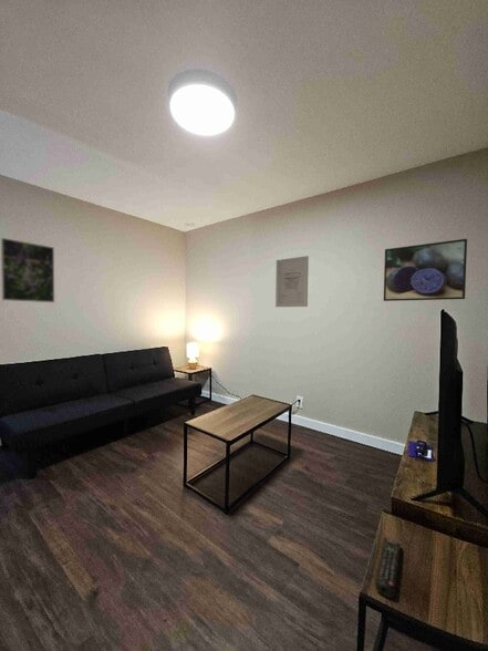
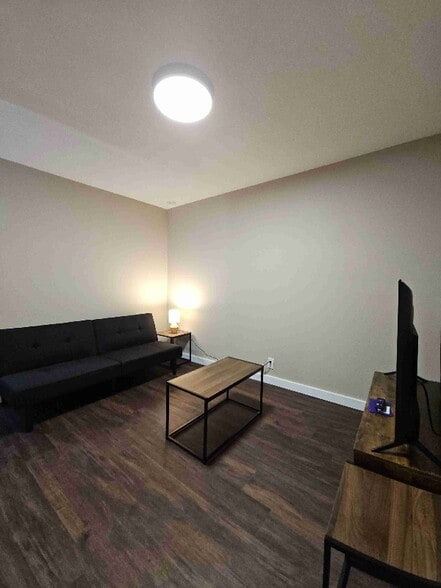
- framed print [0,237,55,303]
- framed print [383,238,468,302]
- remote control [374,536,402,599]
- wall art [274,255,310,308]
